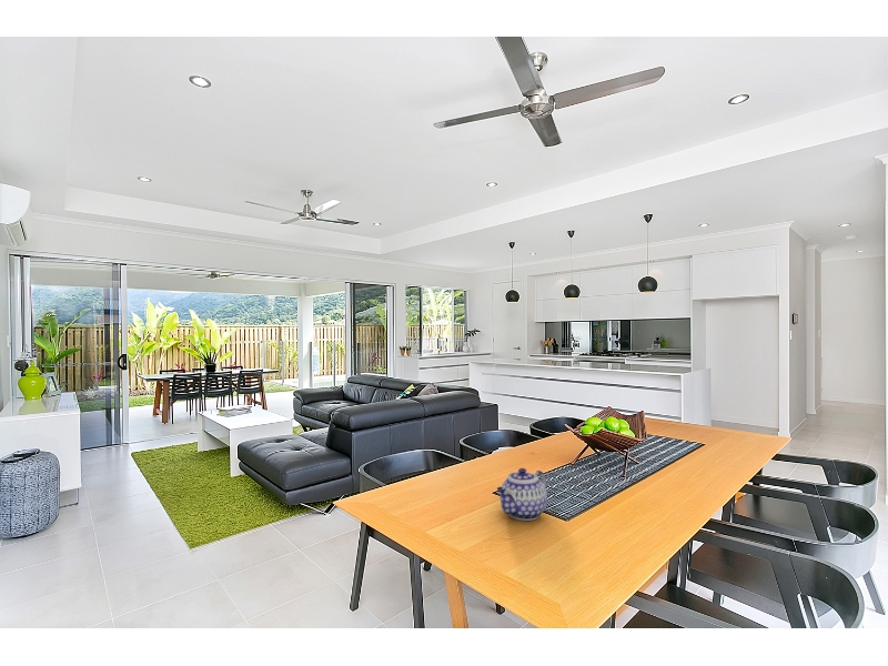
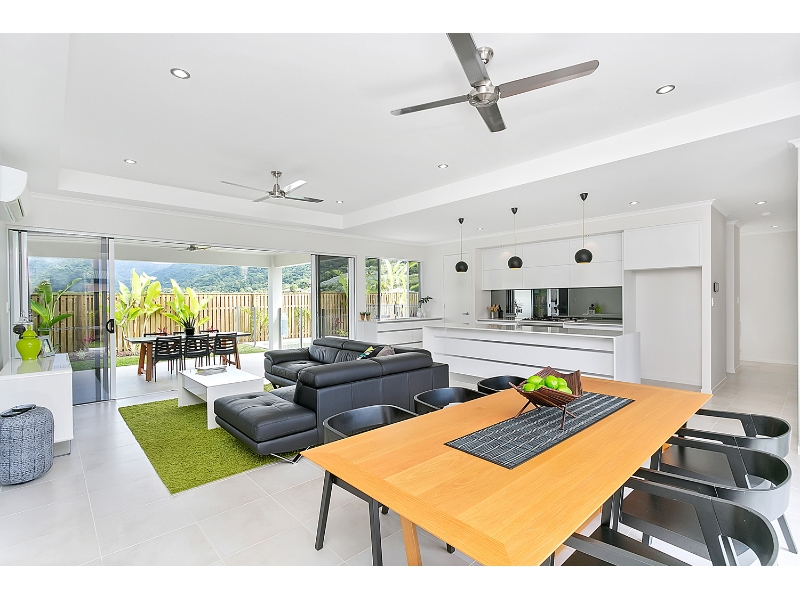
- teapot [496,467,548,522]
